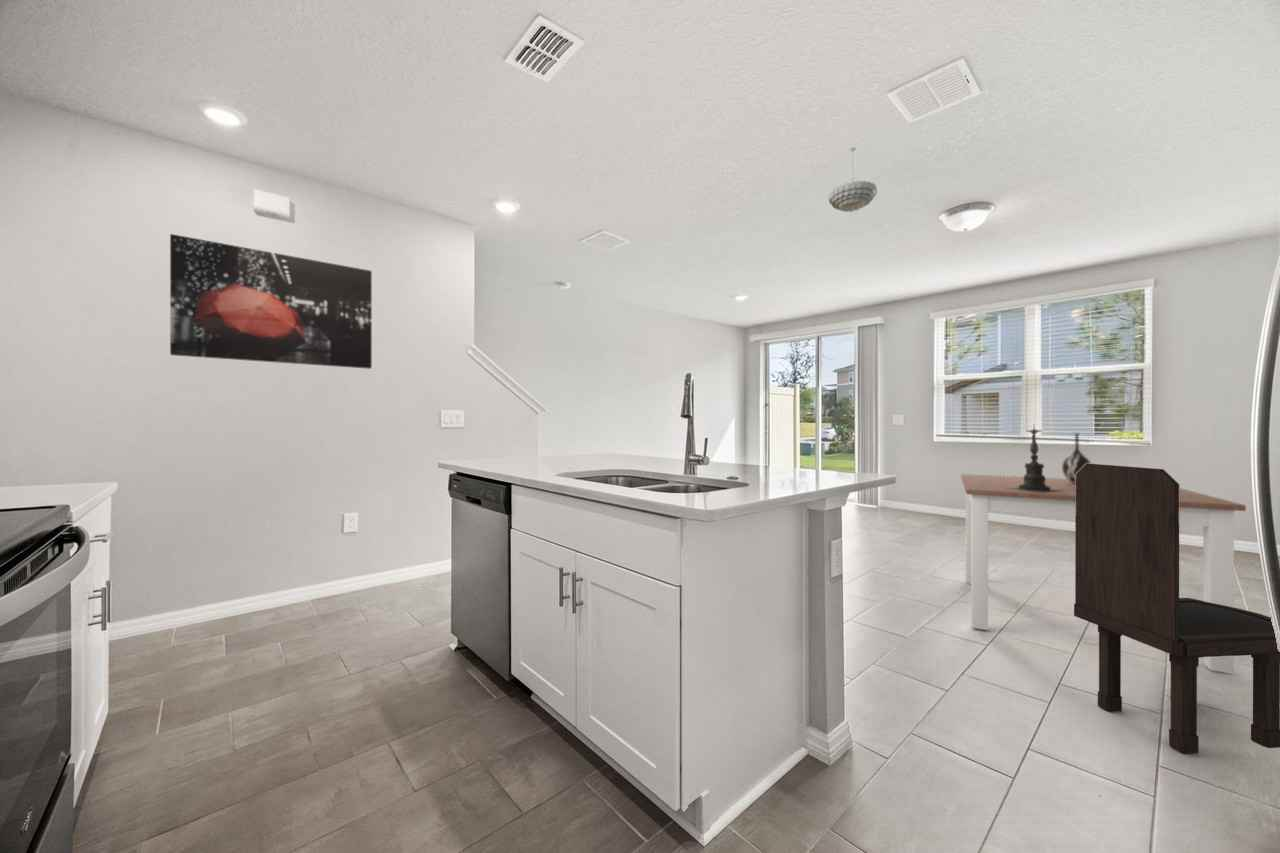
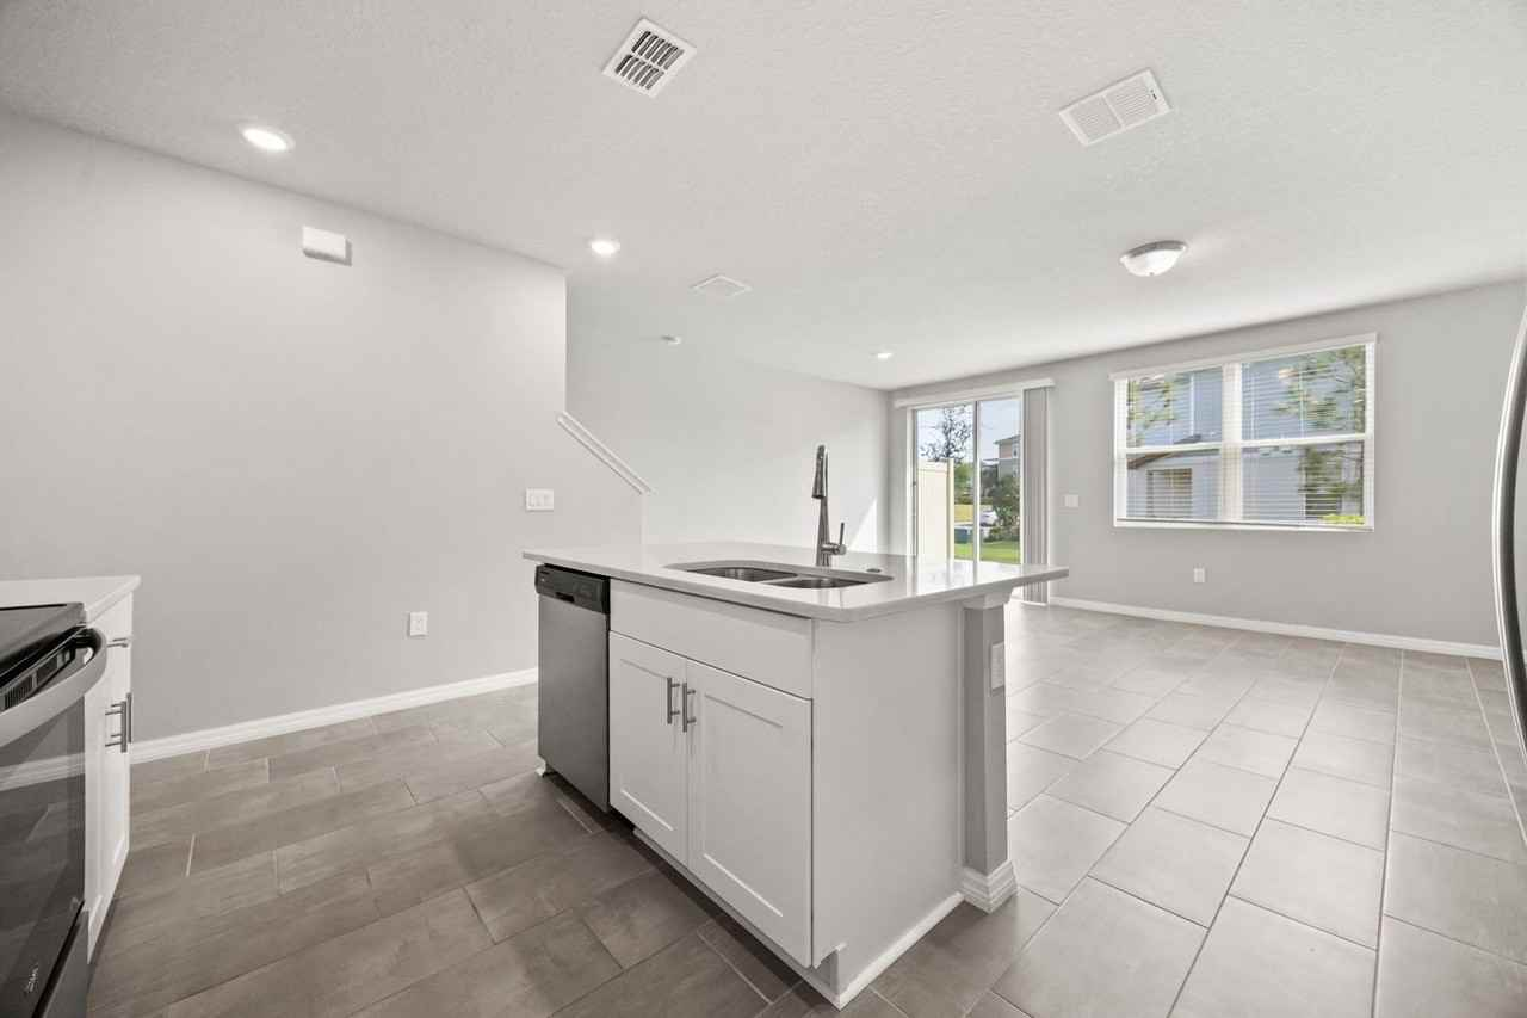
- candle holder [1008,425,1064,492]
- chandelier [828,146,878,213]
- dining table [960,473,1247,675]
- wall art [169,233,373,370]
- vase [1061,432,1092,483]
- dining chair [1073,463,1280,755]
